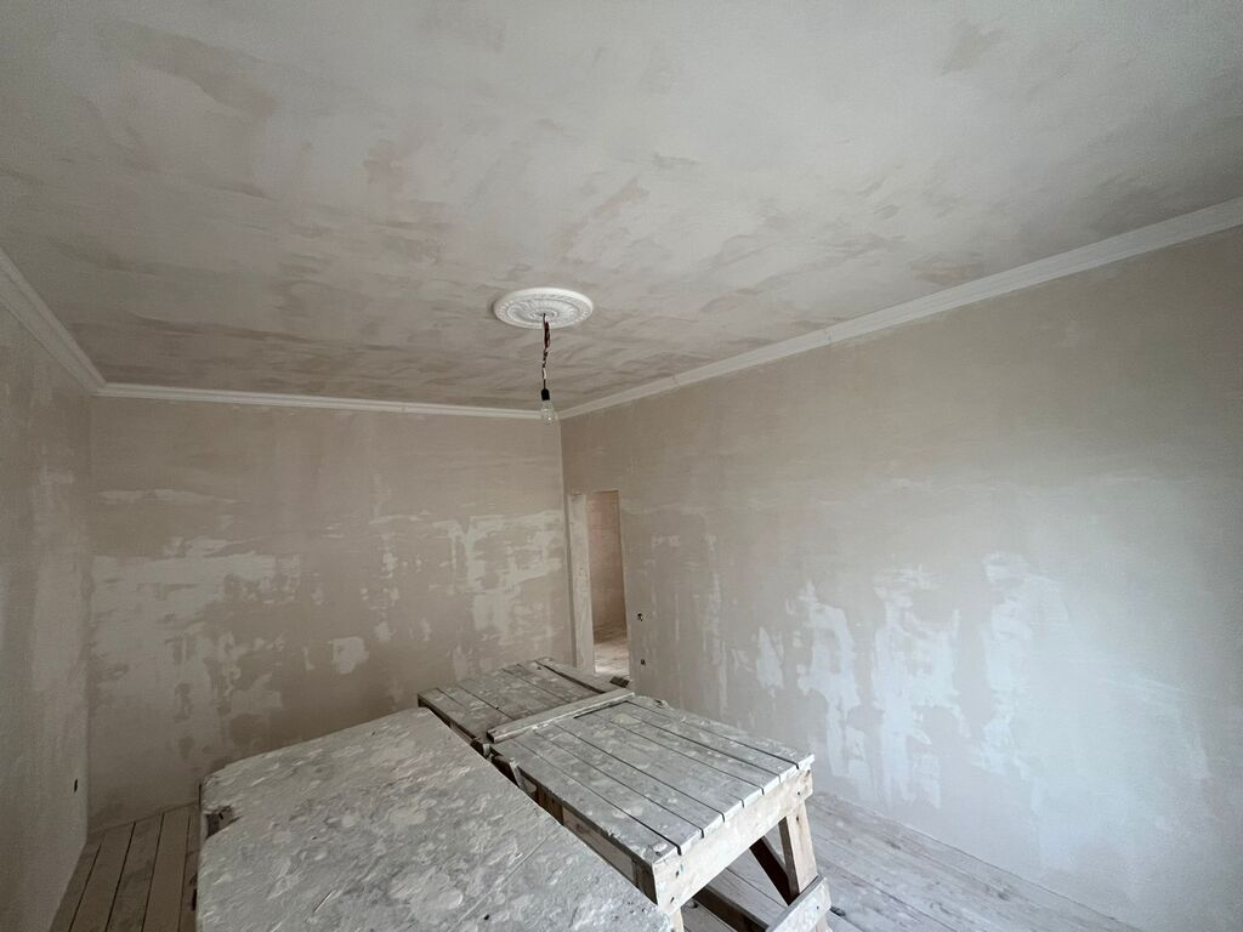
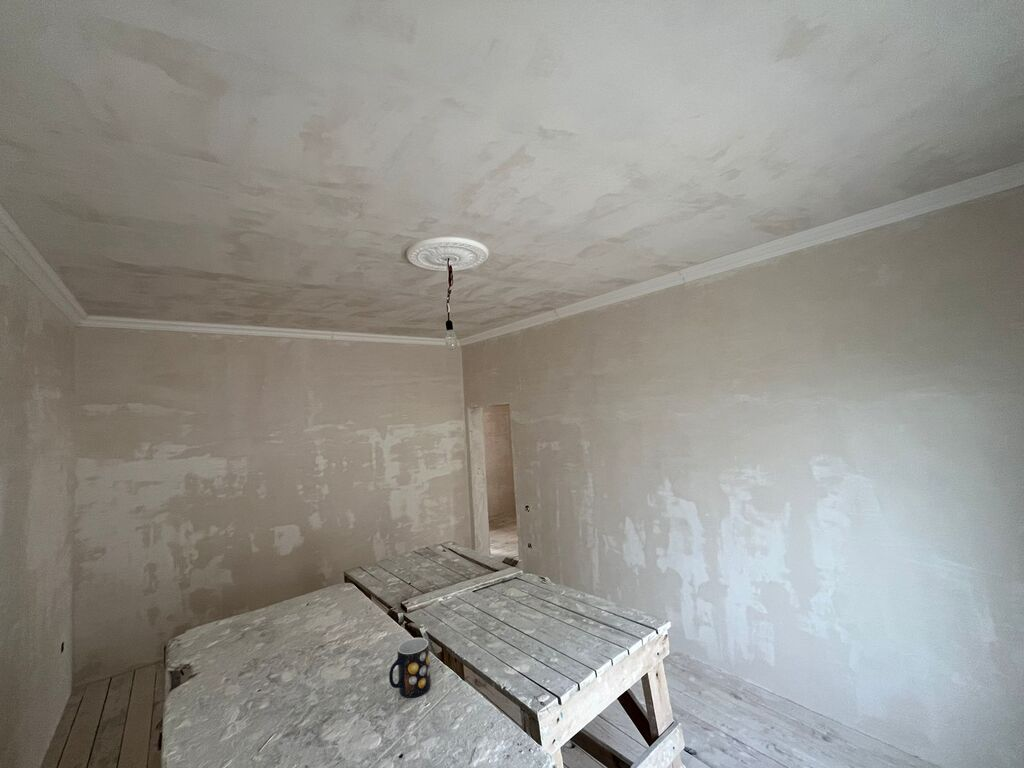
+ mug [388,637,432,699]
